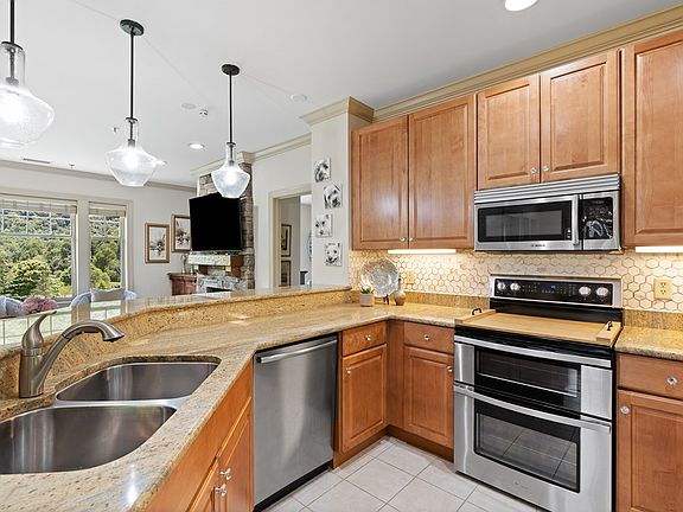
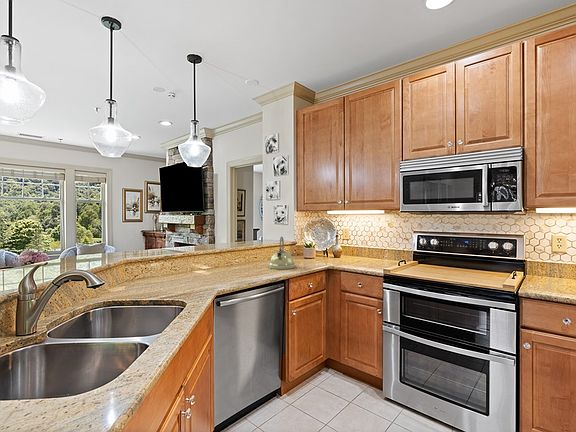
+ kettle [267,236,296,270]
